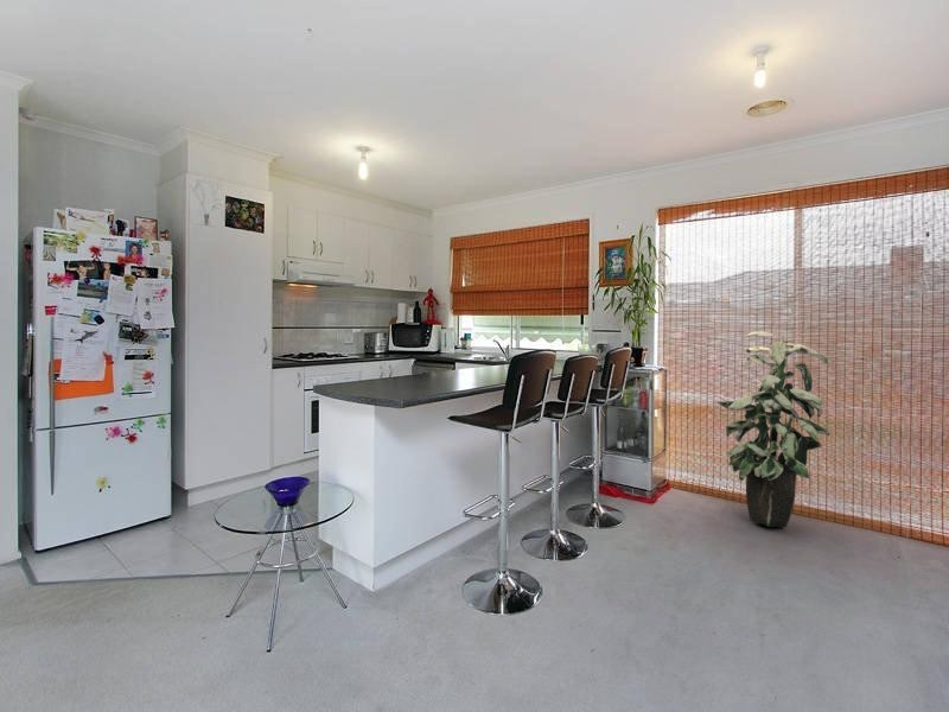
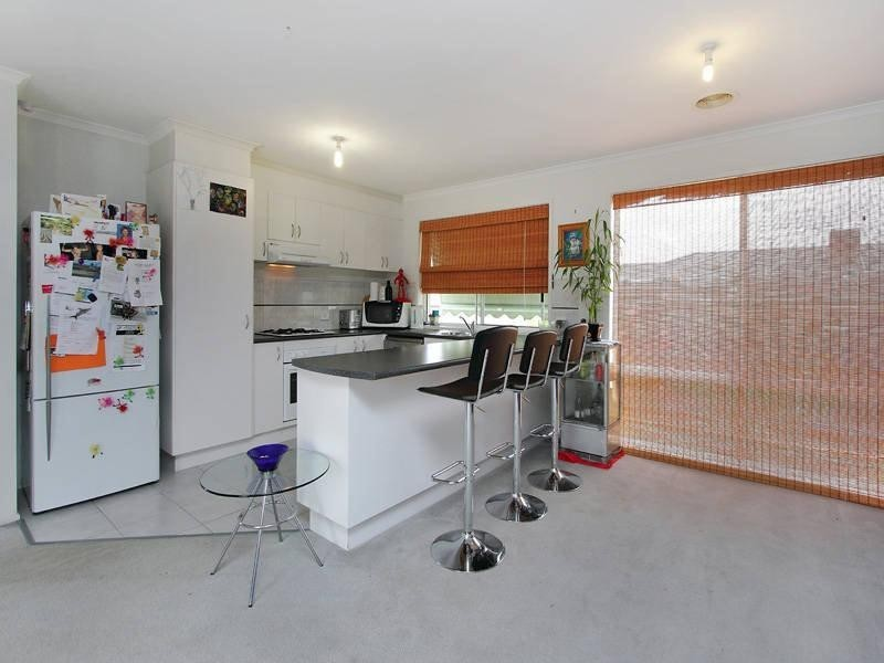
- indoor plant [715,330,832,528]
